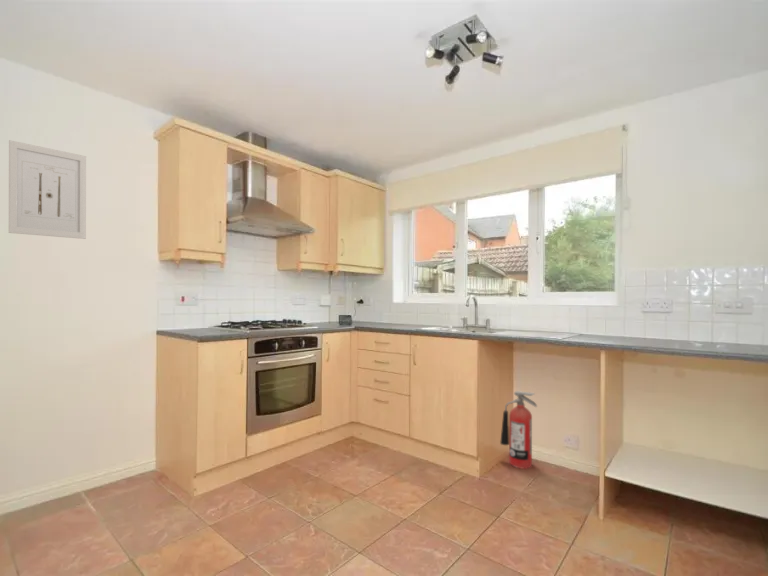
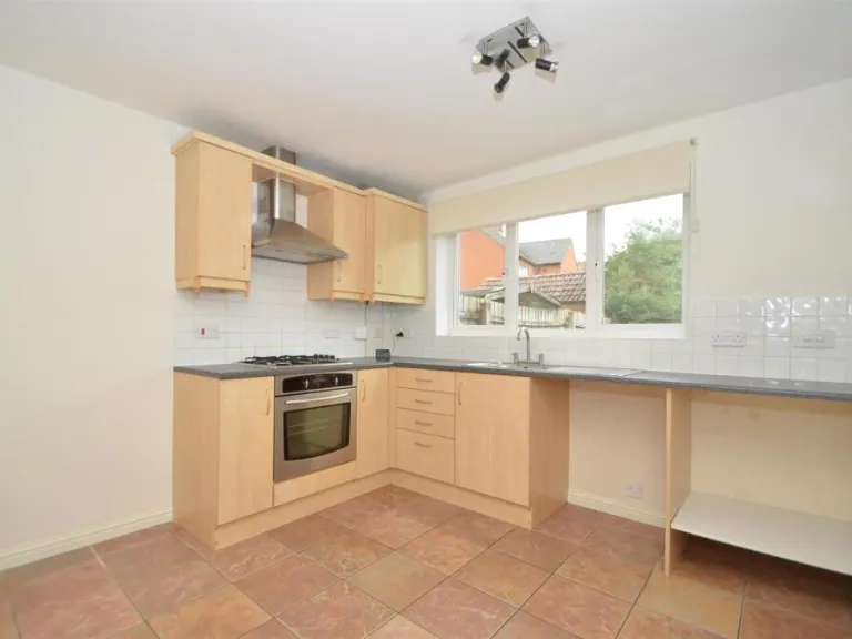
- fire extinguisher [499,390,538,470]
- wall art [8,139,87,240]
